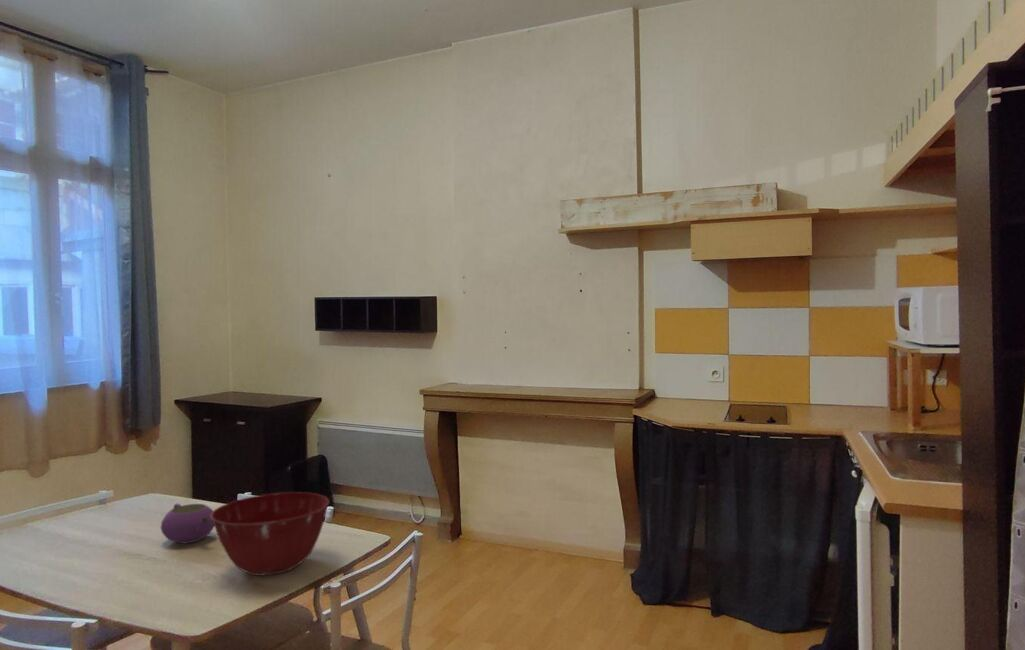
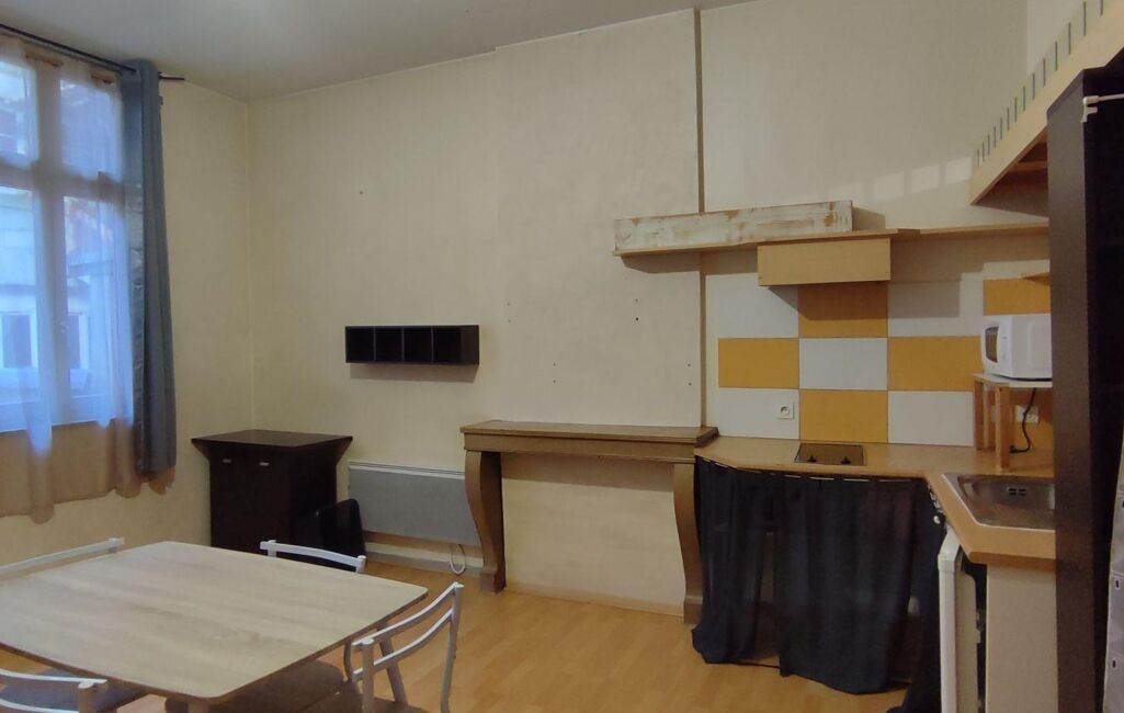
- mixing bowl [211,491,330,577]
- teapot [160,503,215,545]
